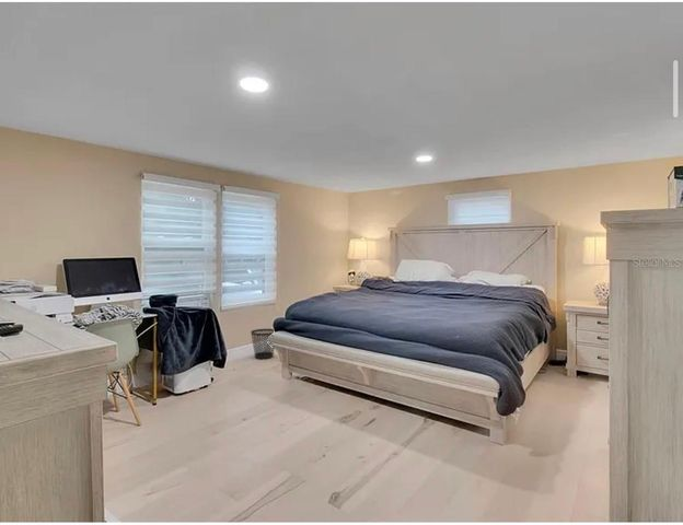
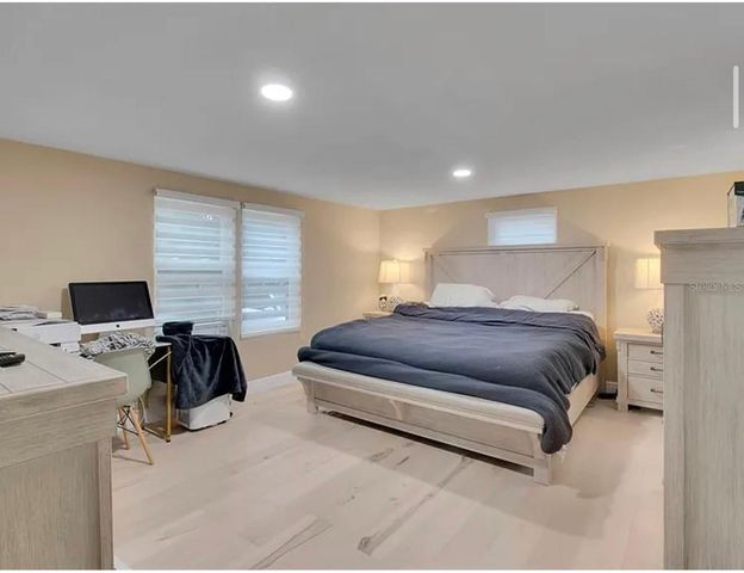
- wastebasket [250,328,275,360]
